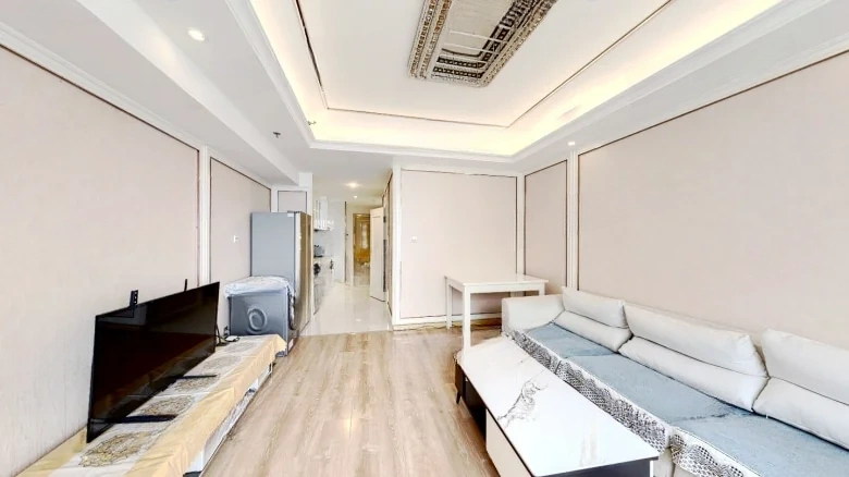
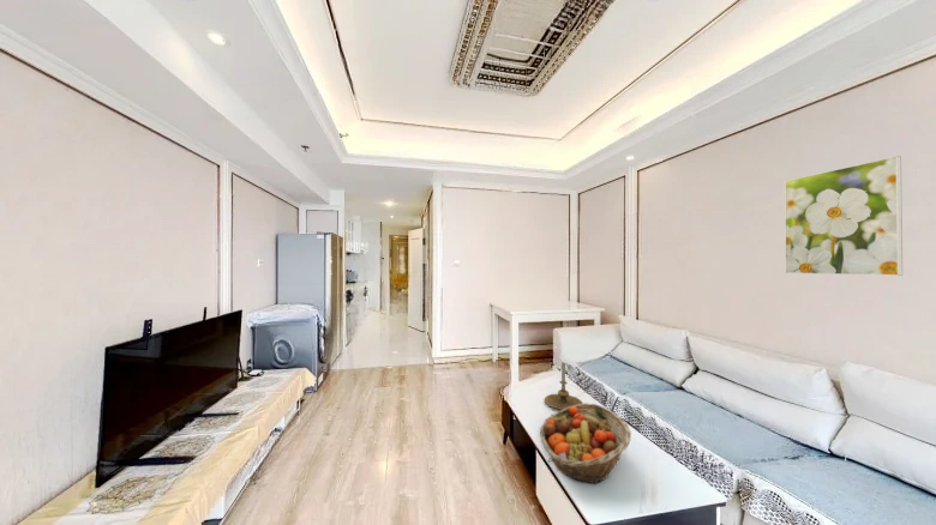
+ fruit basket [539,402,632,485]
+ candle holder [544,361,584,411]
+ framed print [784,155,904,277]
